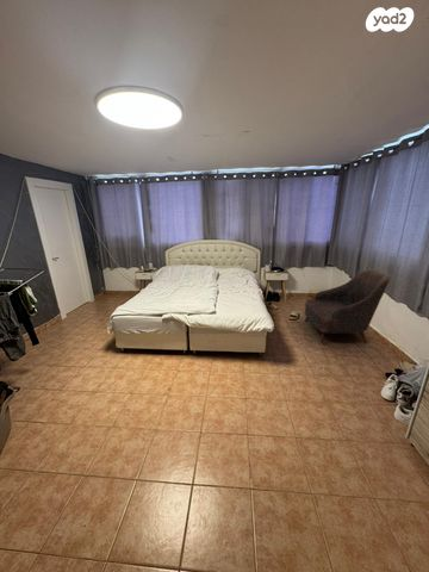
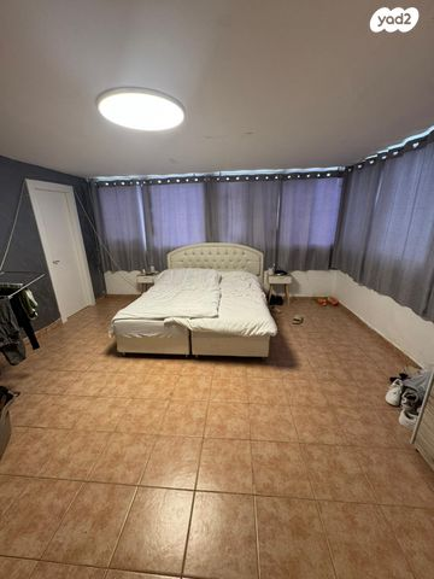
- armchair [304,268,391,344]
